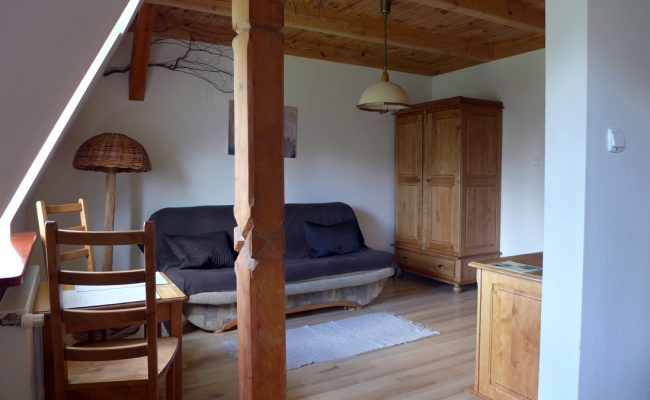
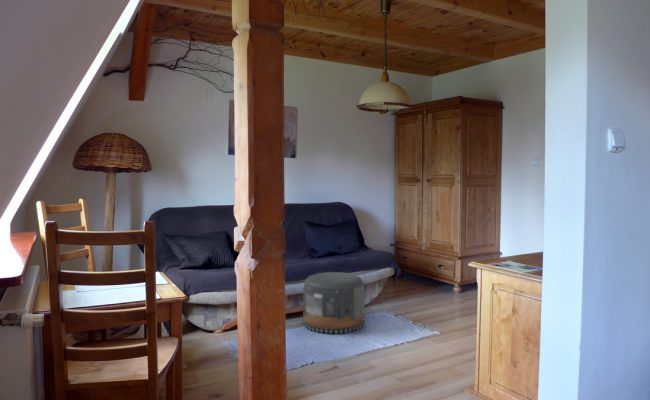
+ pouf [303,271,366,335]
